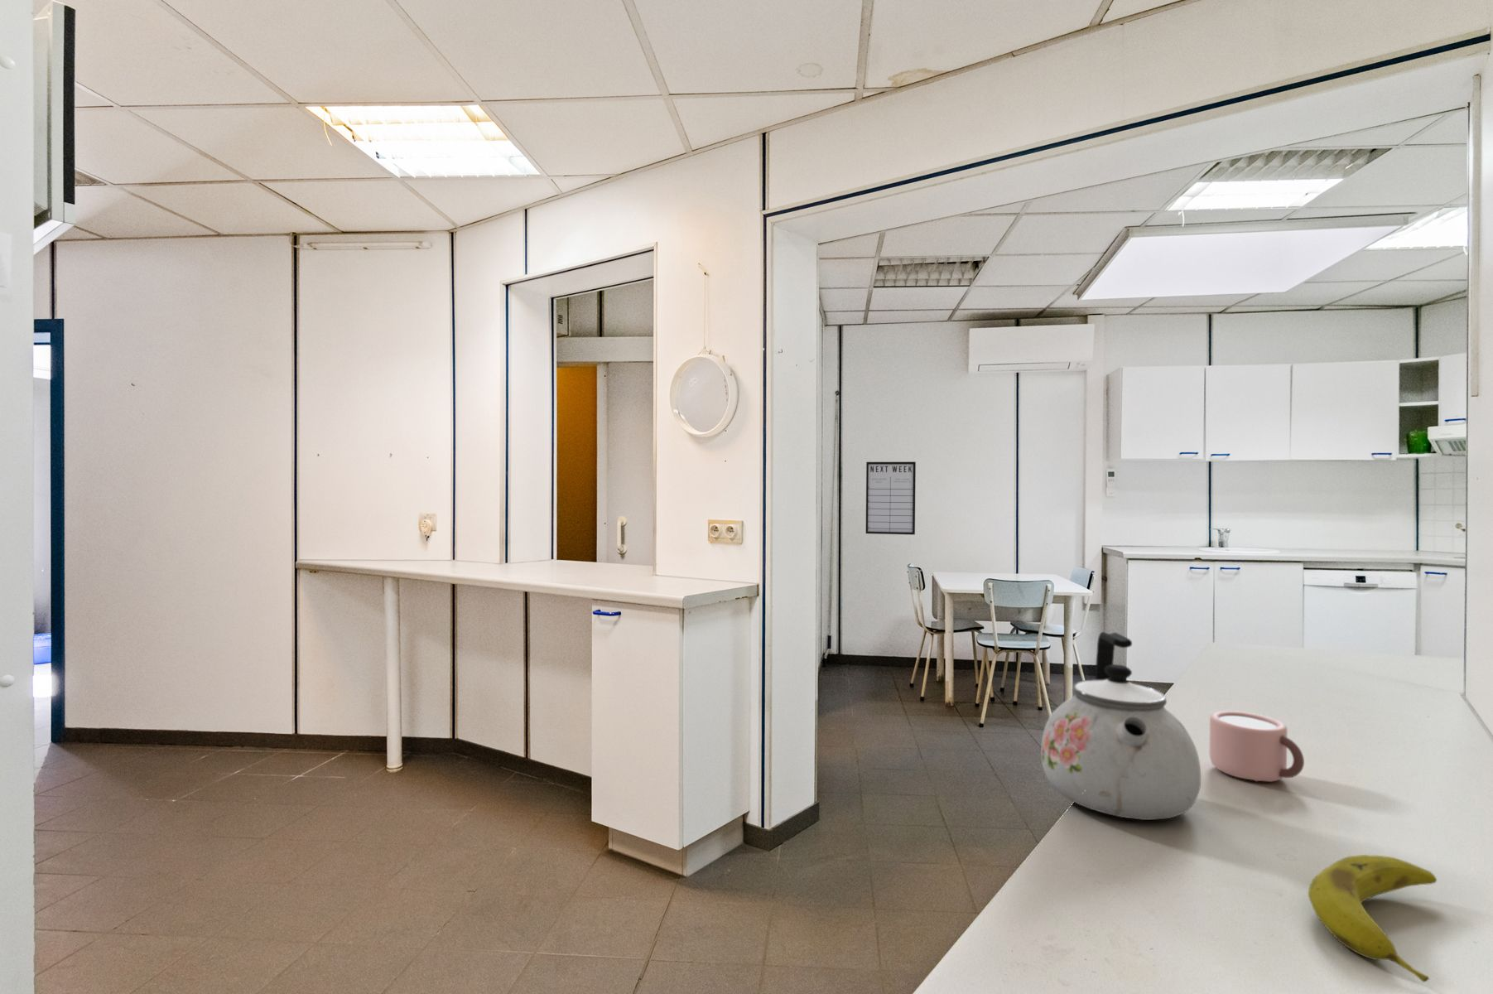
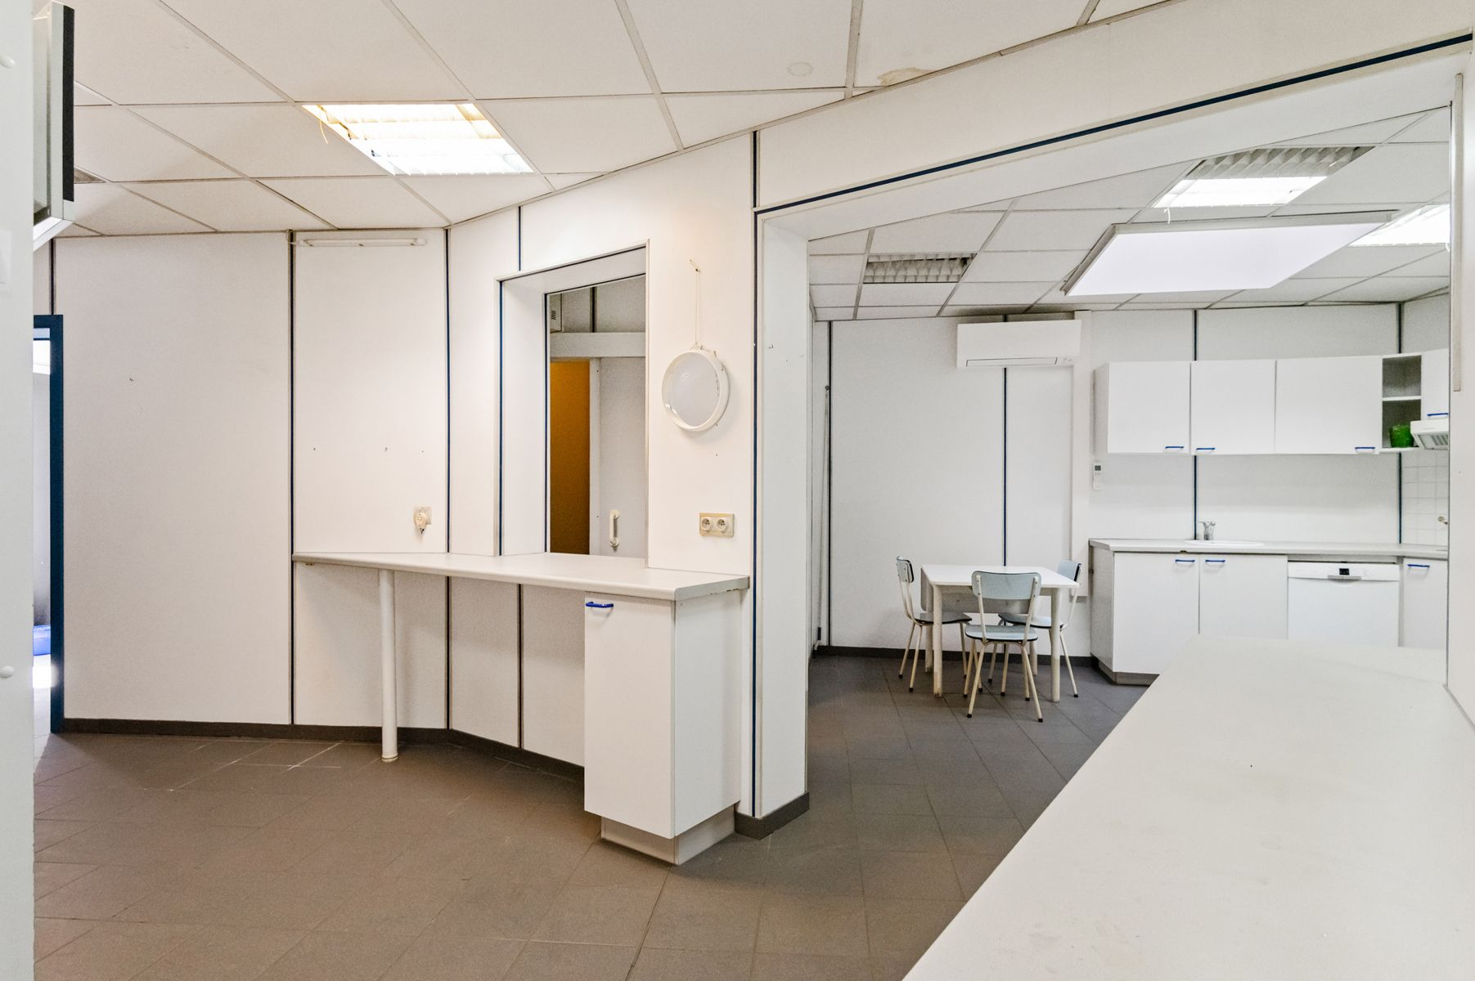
- fruit [1308,854,1438,983]
- kettle [1040,631,1201,821]
- mug [1208,710,1306,783]
- writing board [865,462,916,535]
